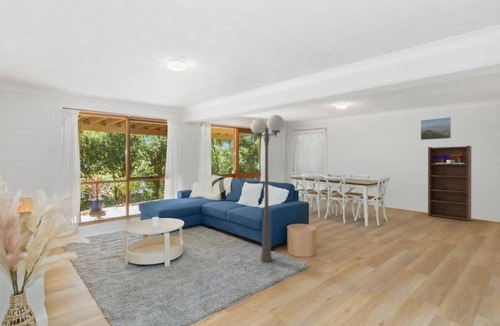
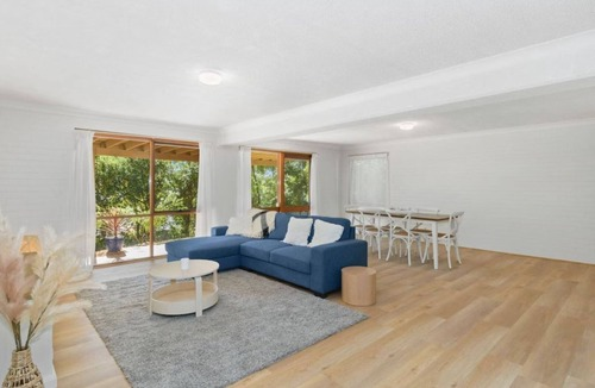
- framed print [420,116,452,141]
- bookshelf [427,145,472,222]
- floor lamp [250,114,285,262]
